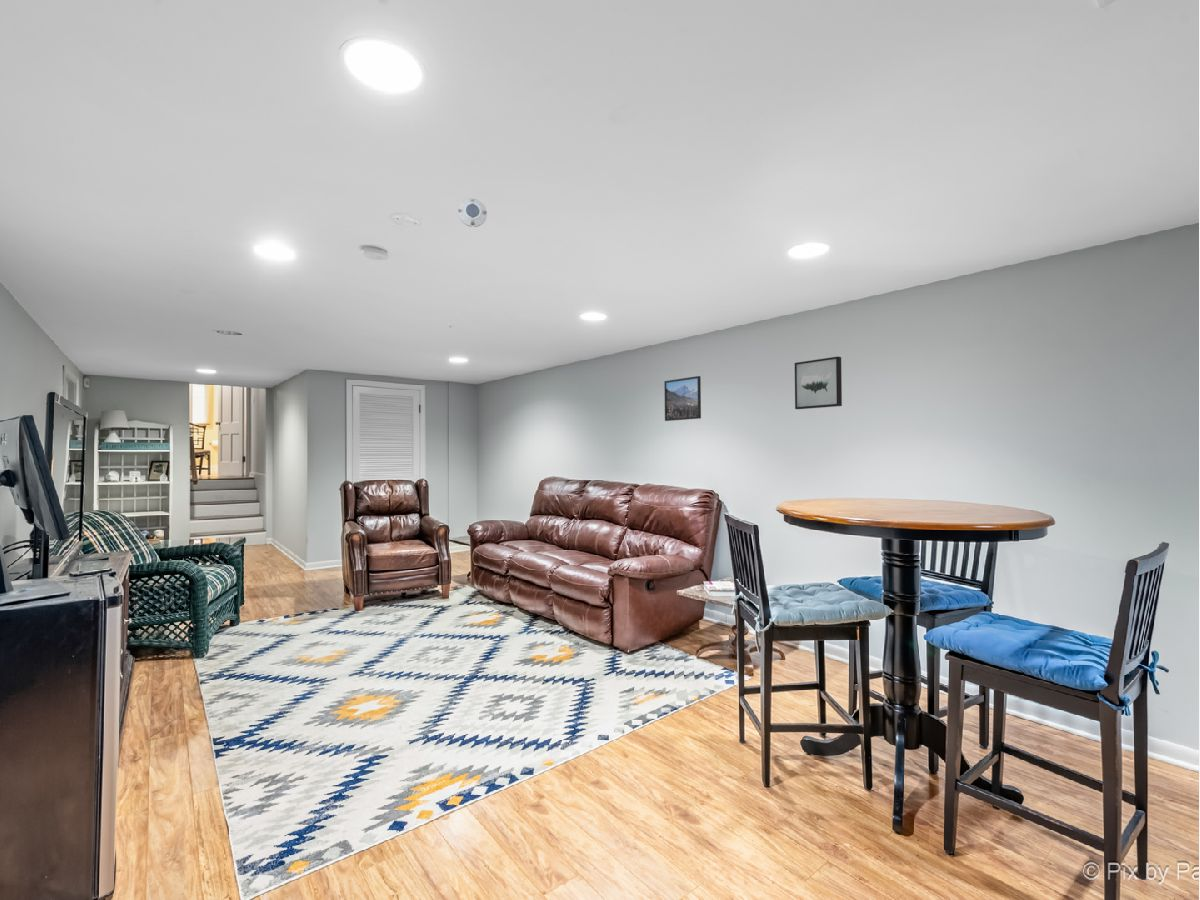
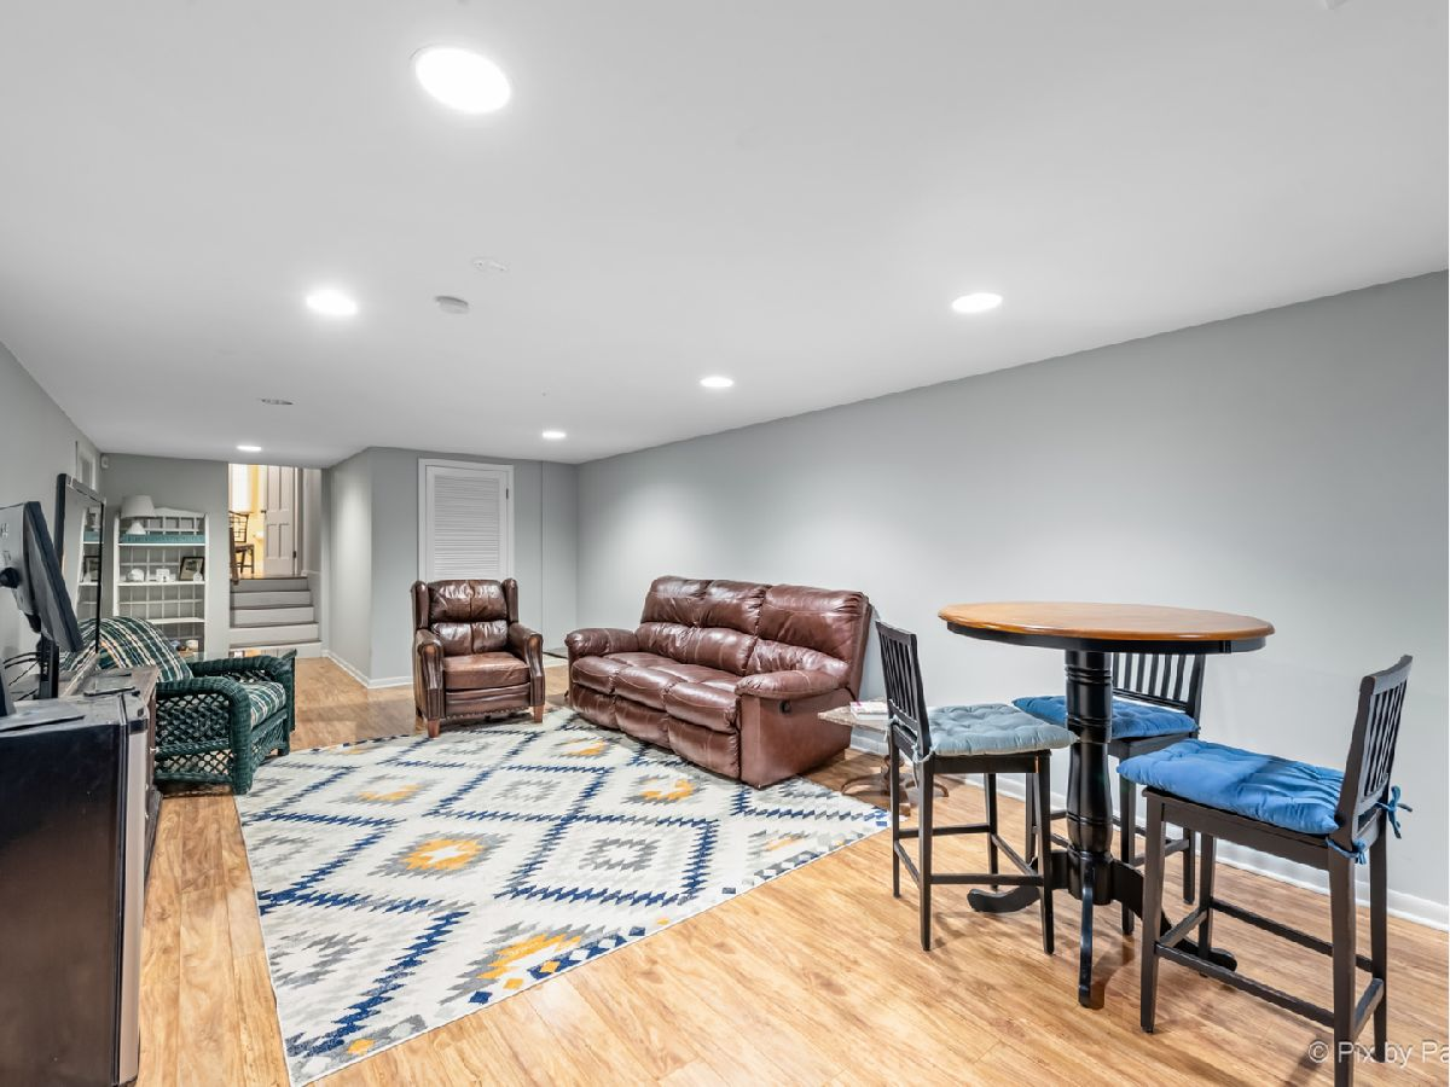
- smoke detector [457,197,488,228]
- wall art [794,356,843,410]
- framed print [663,375,702,422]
